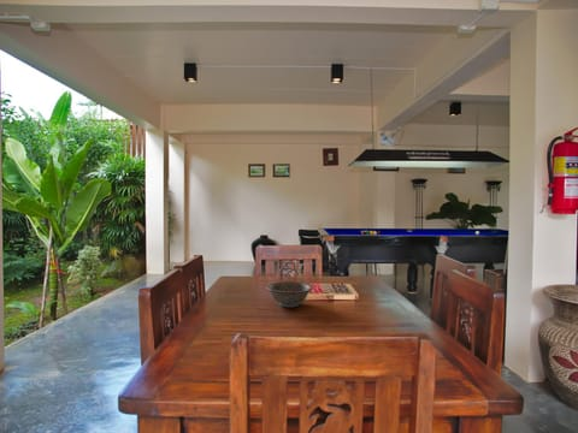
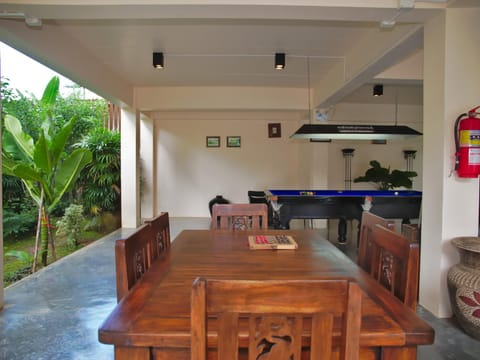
- decorative bowl [265,280,314,308]
